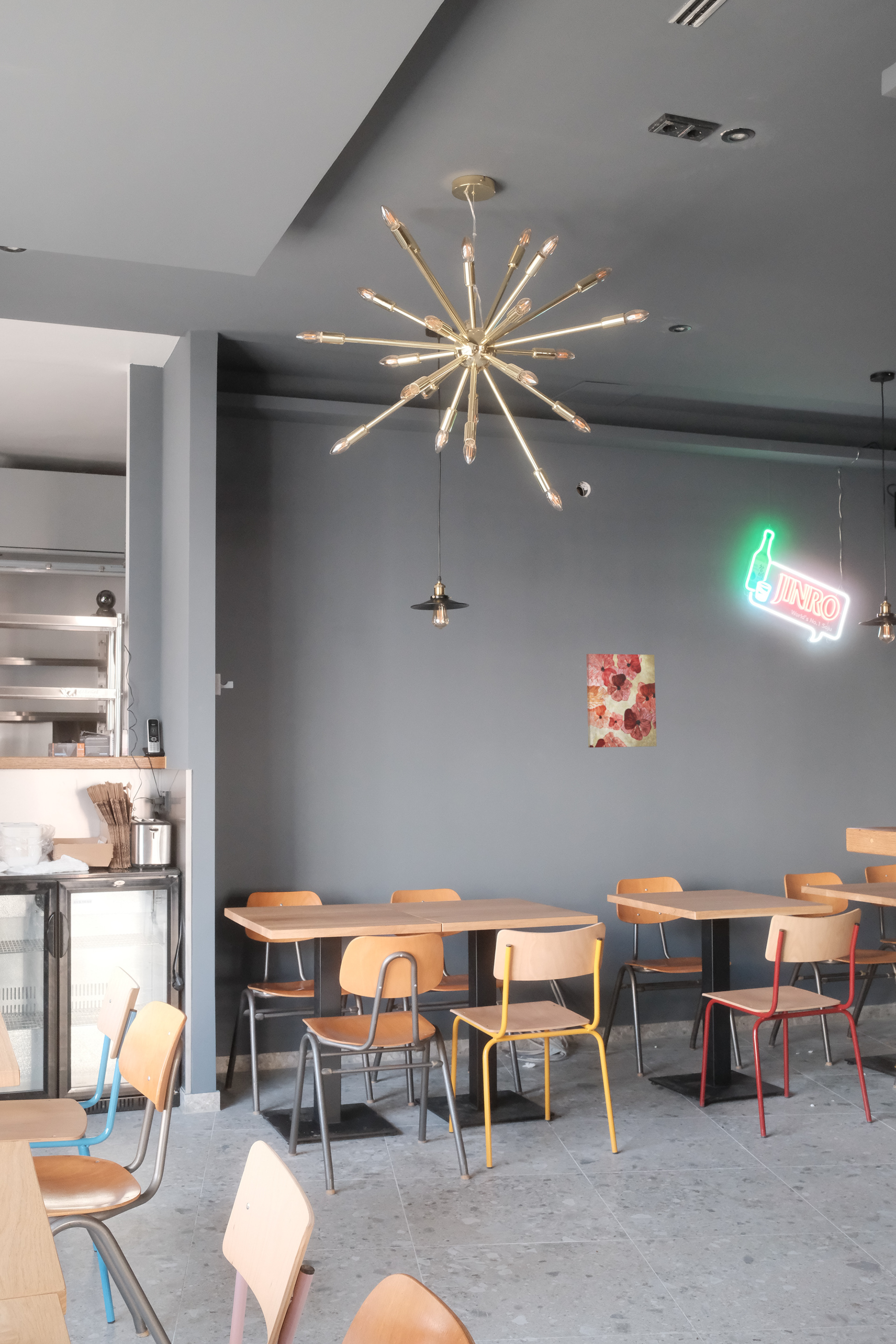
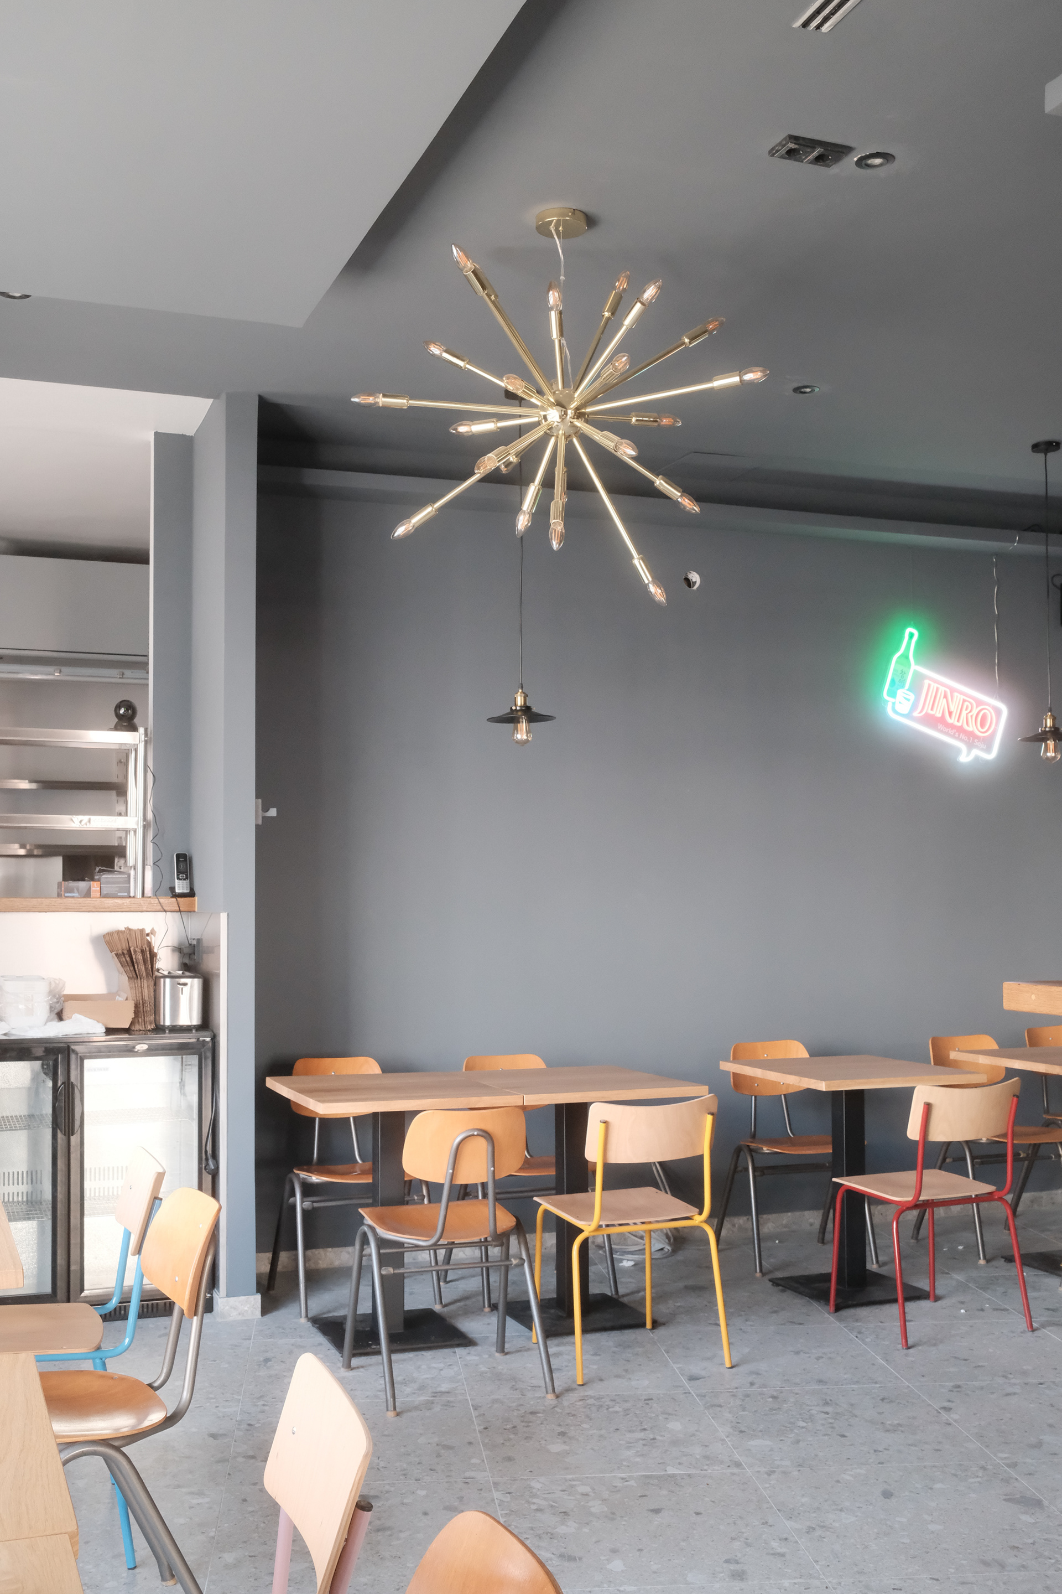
- wall art [586,653,657,748]
